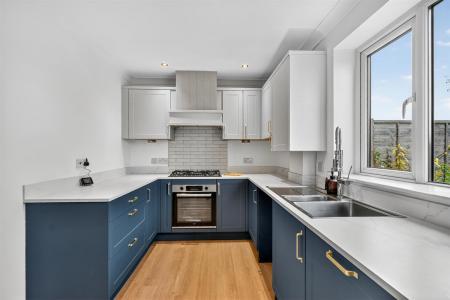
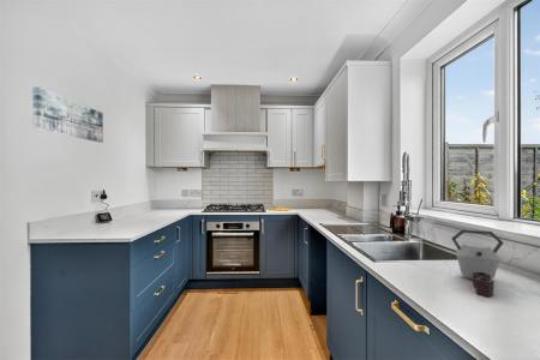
+ wall art [31,85,104,144]
+ kettle [450,228,505,298]
